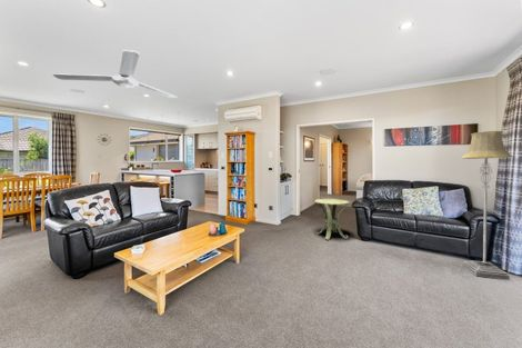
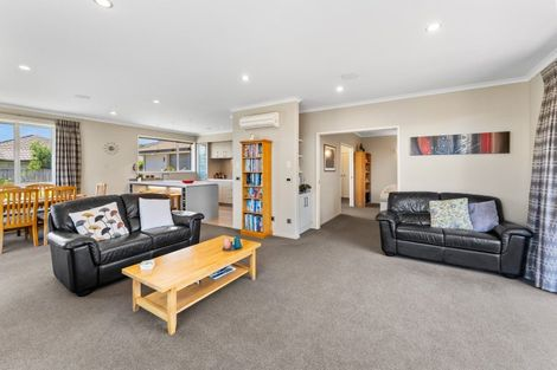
- side table [314,198,351,241]
- floor lamp [461,130,514,281]
- ceiling fan [51,49,178,99]
